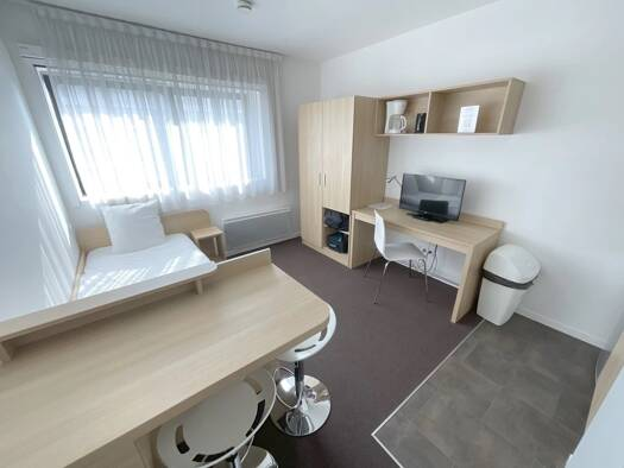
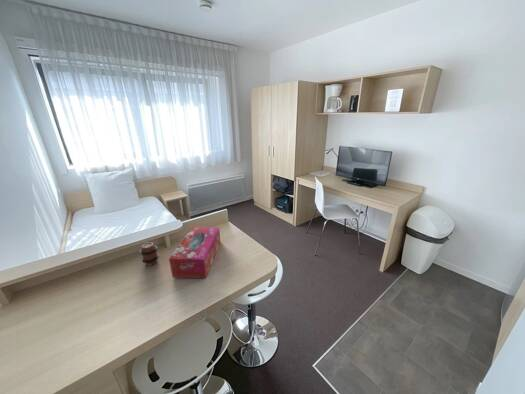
+ tissue box [168,226,221,279]
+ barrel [139,241,160,266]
